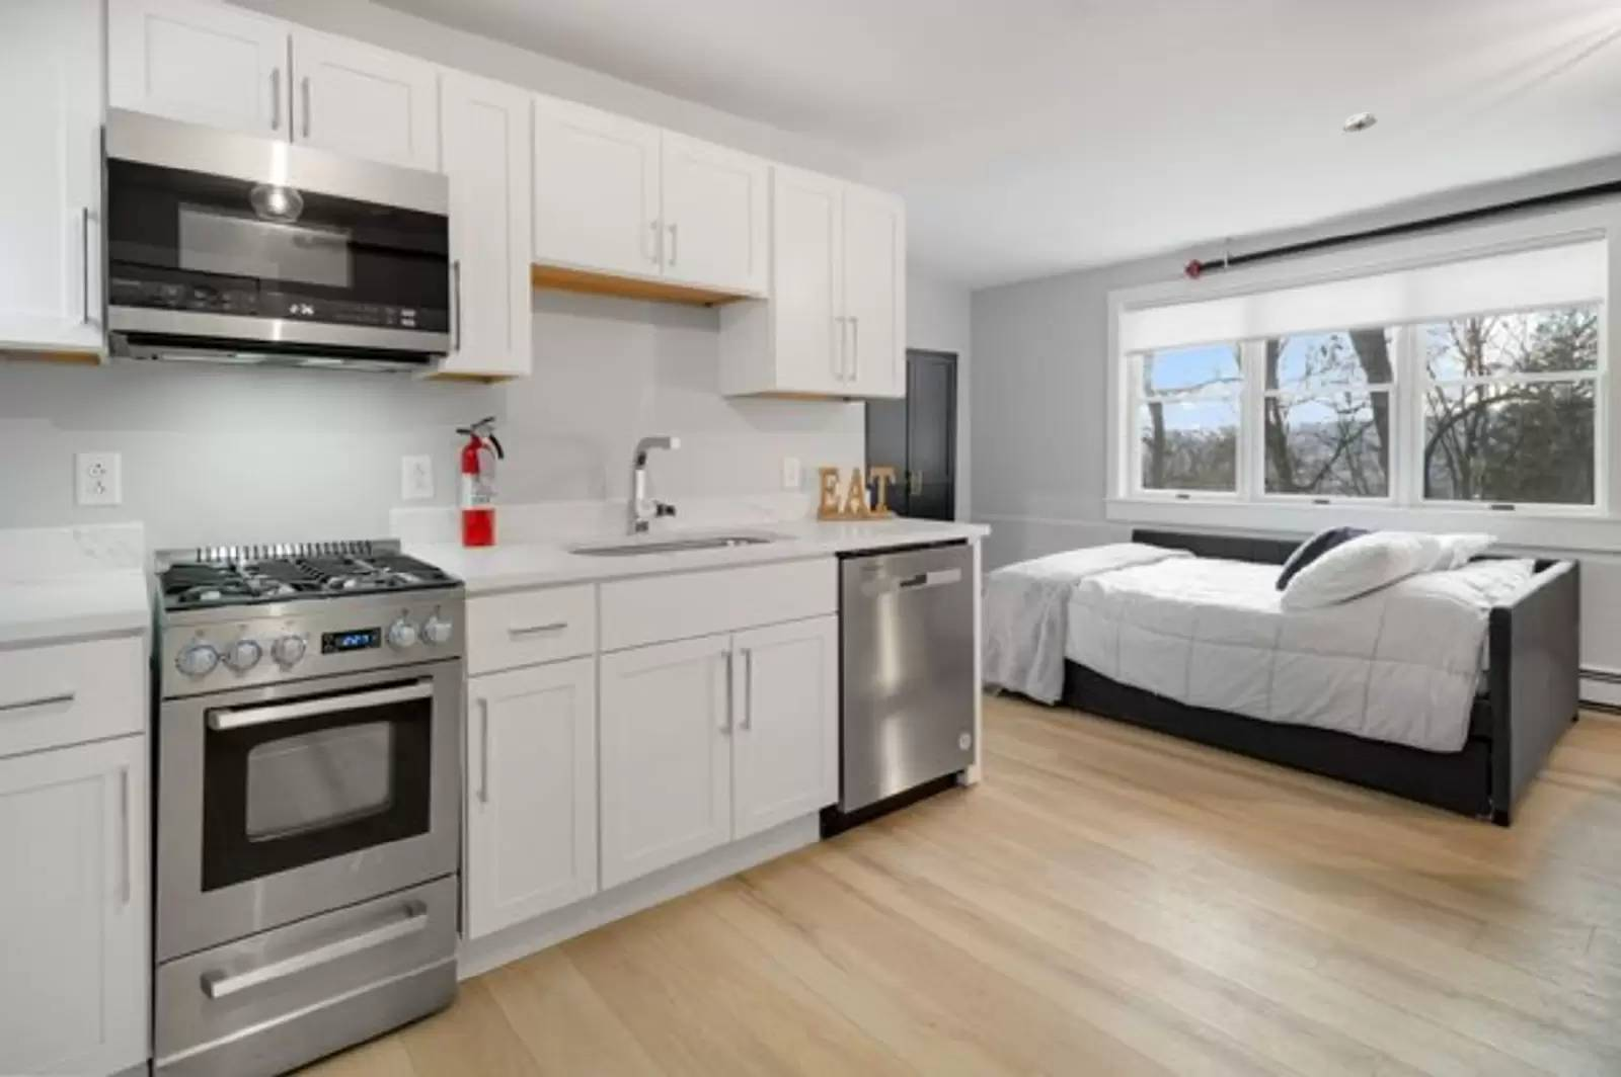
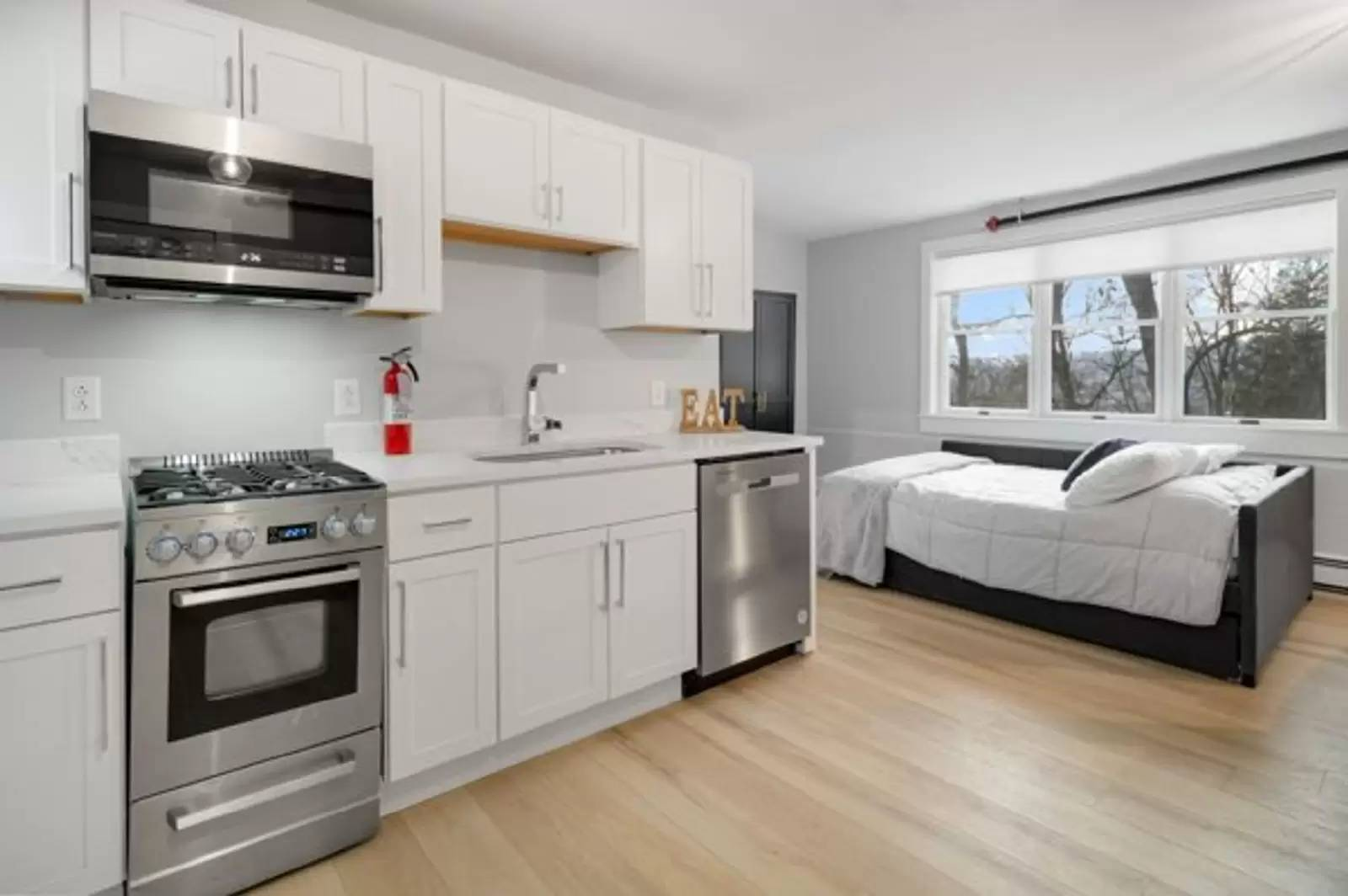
- smoke detector [1341,112,1378,135]
